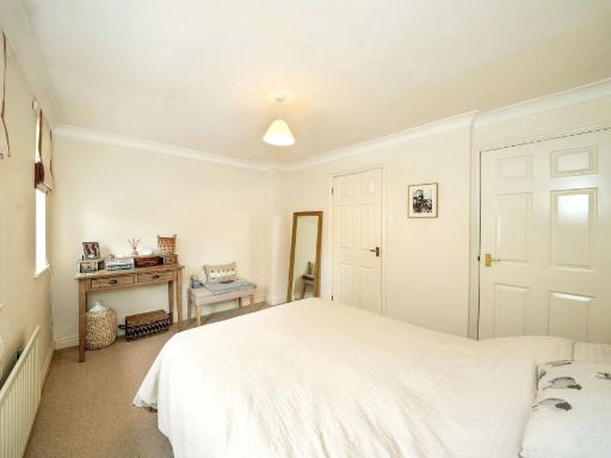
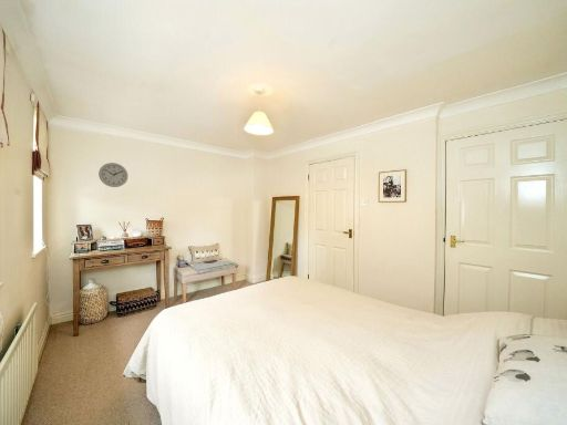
+ wall clock [97,162,128,188]
